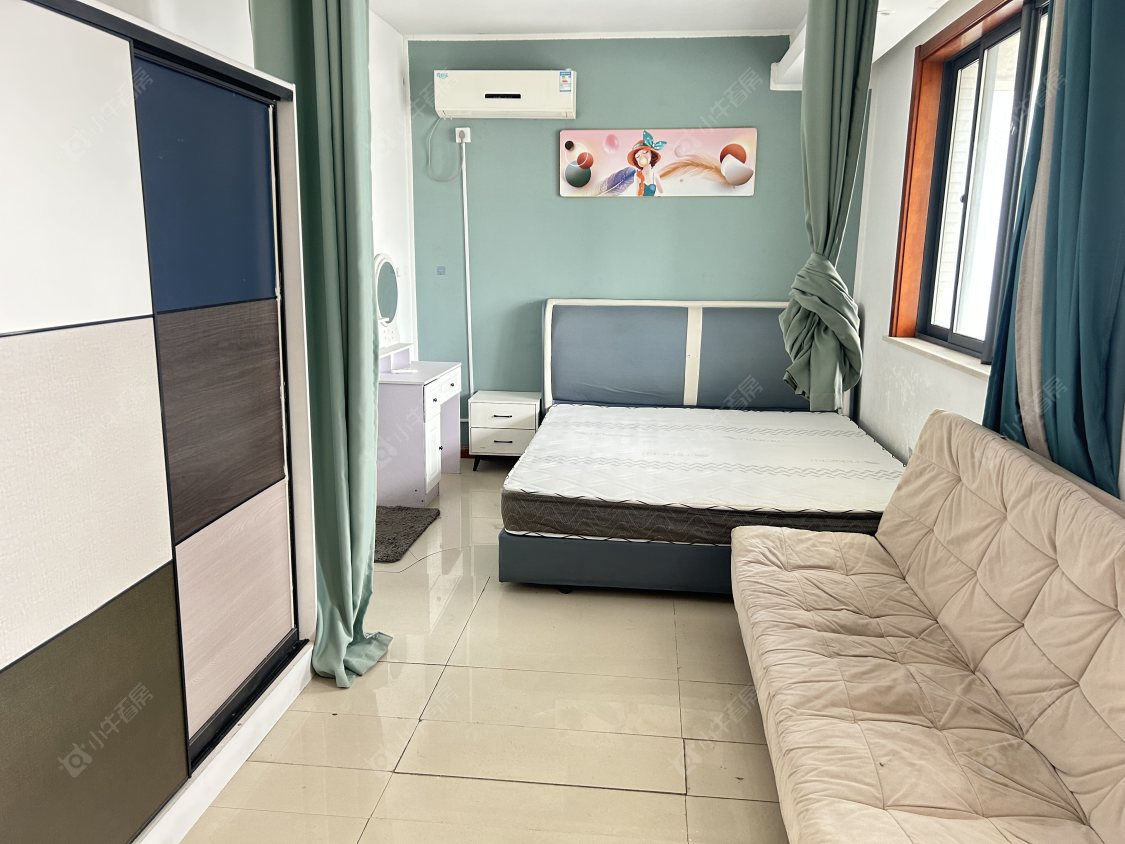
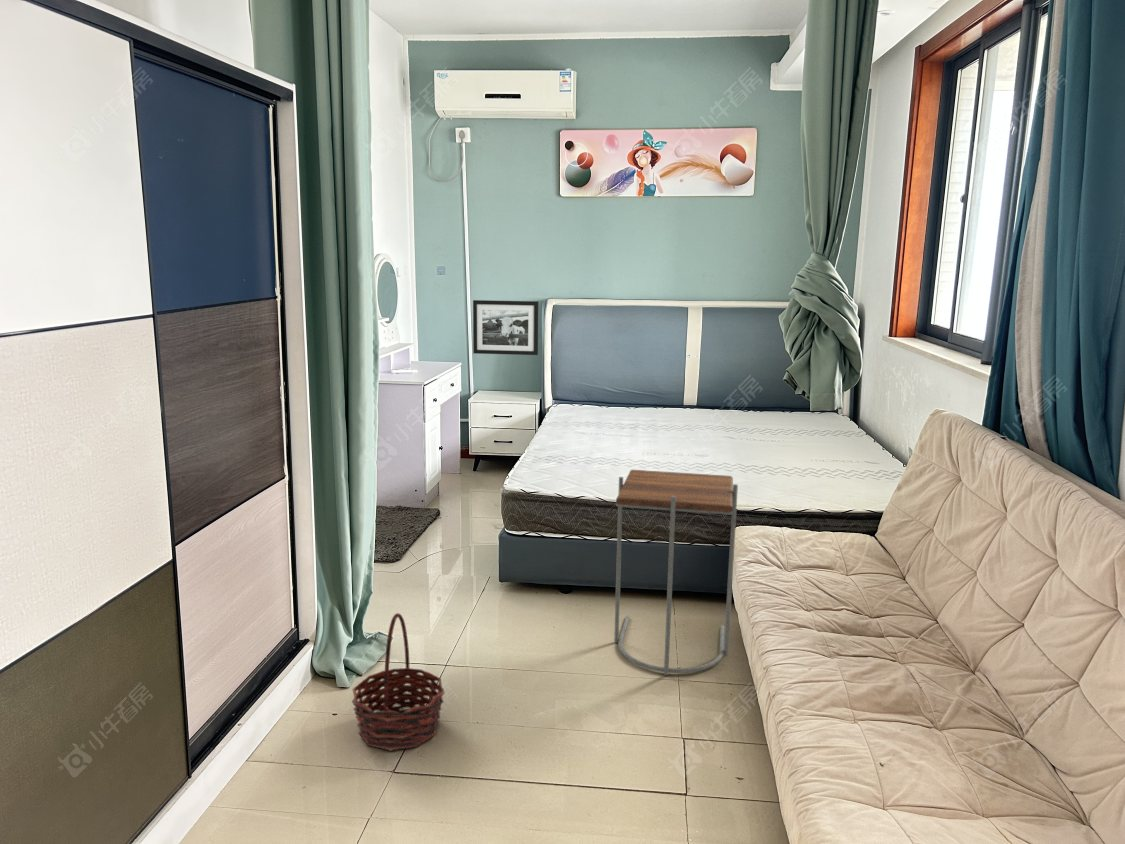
+ basket [351,612,446,752]
+ picture frame [472,299,539,356]
+ side table [613,469,739,676]
